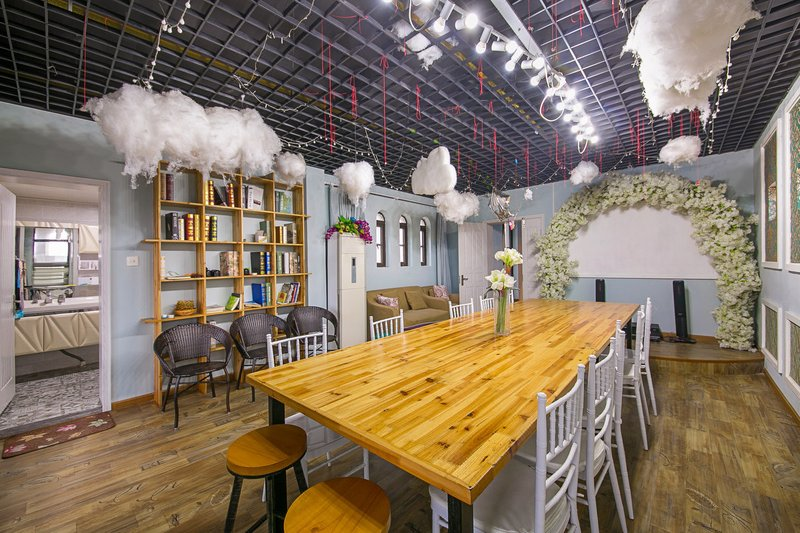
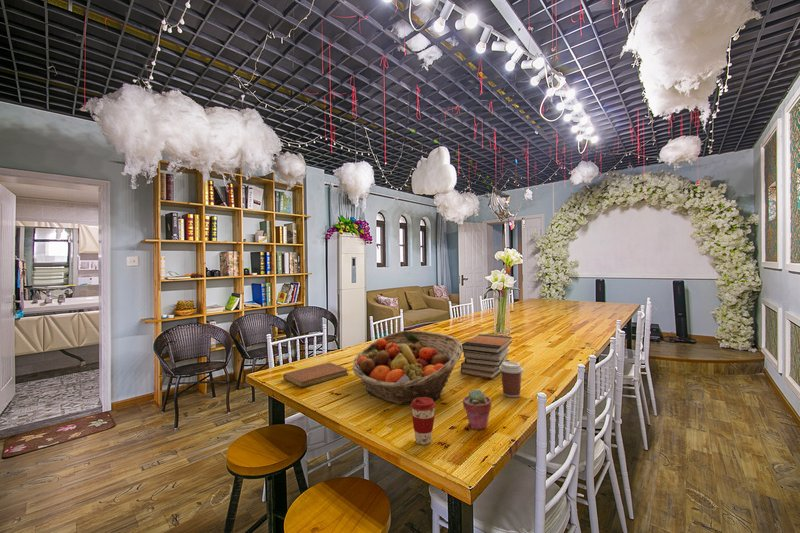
+ book stack [460,333,513,380]
+ coffee cup [410,398,436,446]
+ fruit basket [351,330,463,406]
+ coffee cup [499,361,524,398]
+ potted succulent [462,388,493,431]
+ notebook [282,362,349,388]
